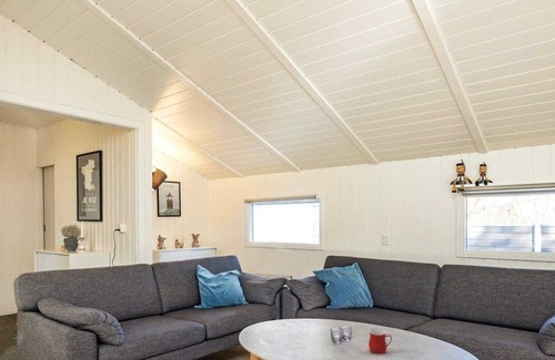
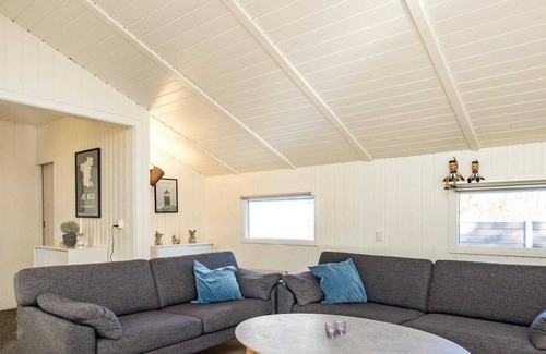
- mug [367,328,393,354]
